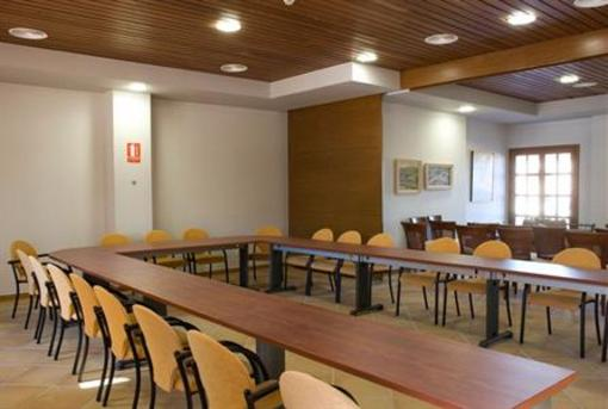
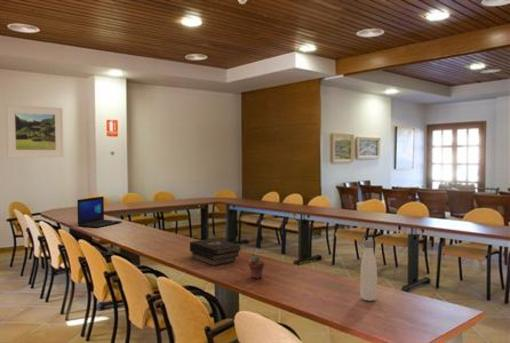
+ water bottle [359,239,378,302]
+ laptop [76,195,123,229]
+ potted succulent [247,255,266,280]
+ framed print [5,104,65,158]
+ book [189,237,242,266]
